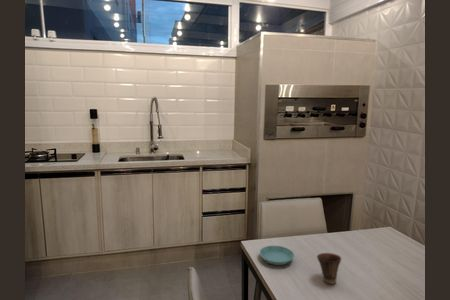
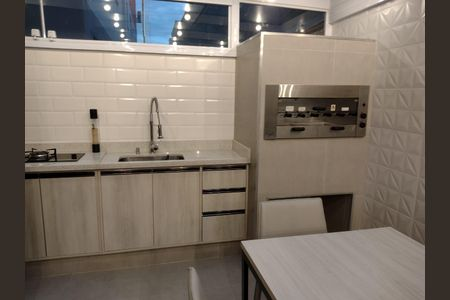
- cup [316,252,342,285]
- saucer [259,245,295,266]
